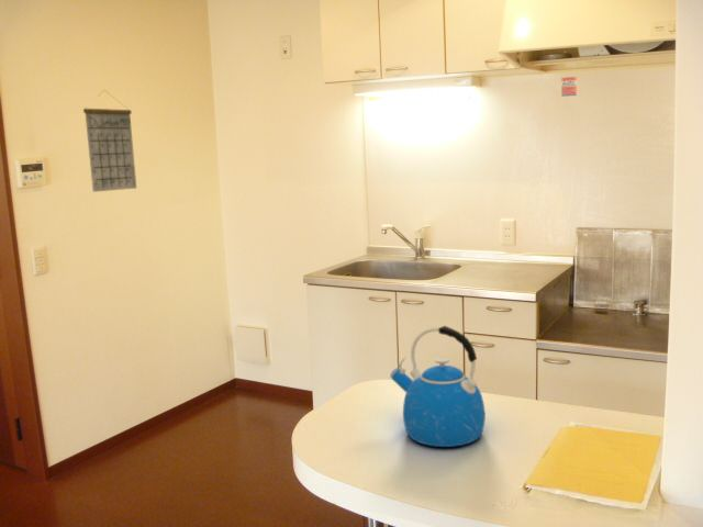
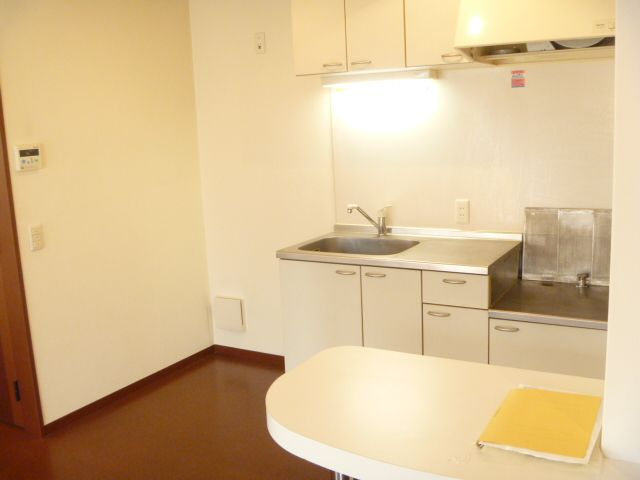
- calendar [82,89,137,193]
- kettle [389,325,487,448]
